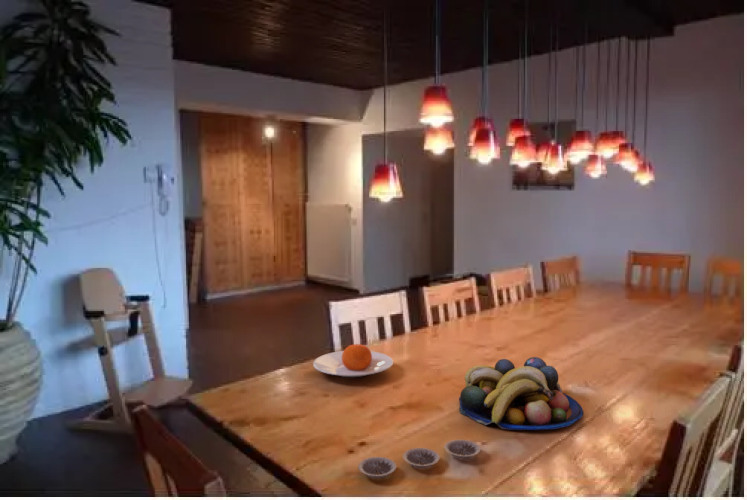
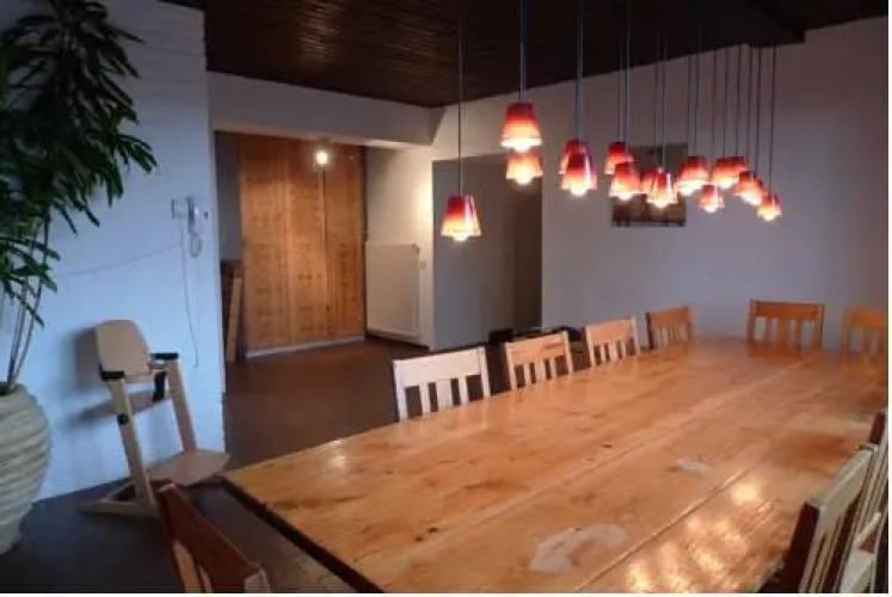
- plate [312,343,394,378]
- plate [357,439,482,480]
- fruit bowl [458,356,584,431]
